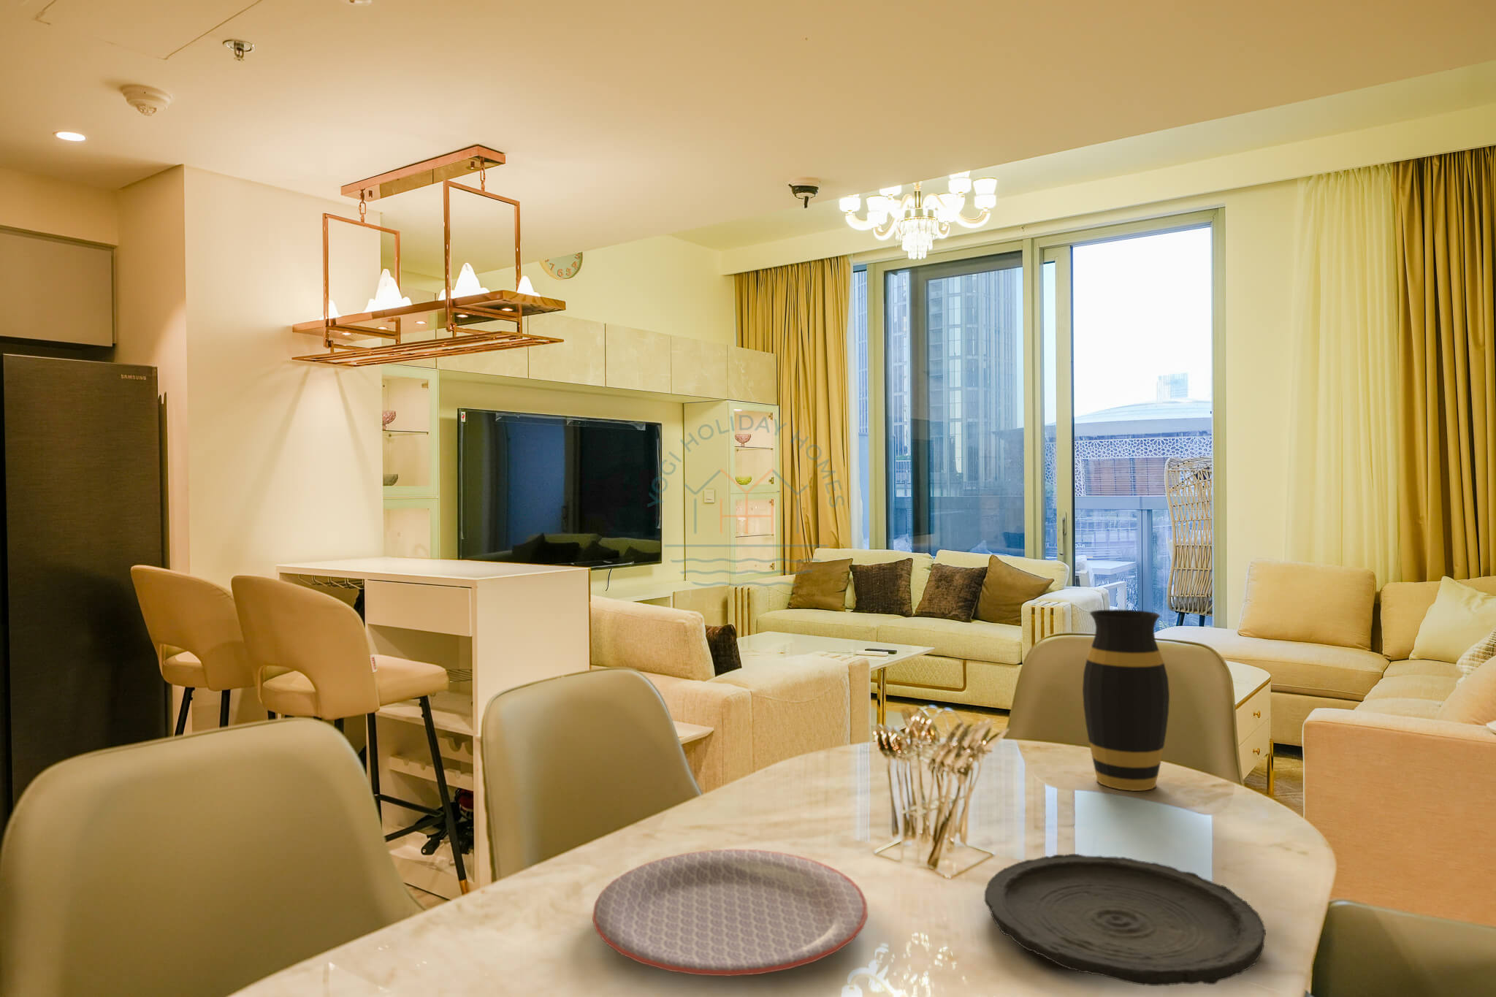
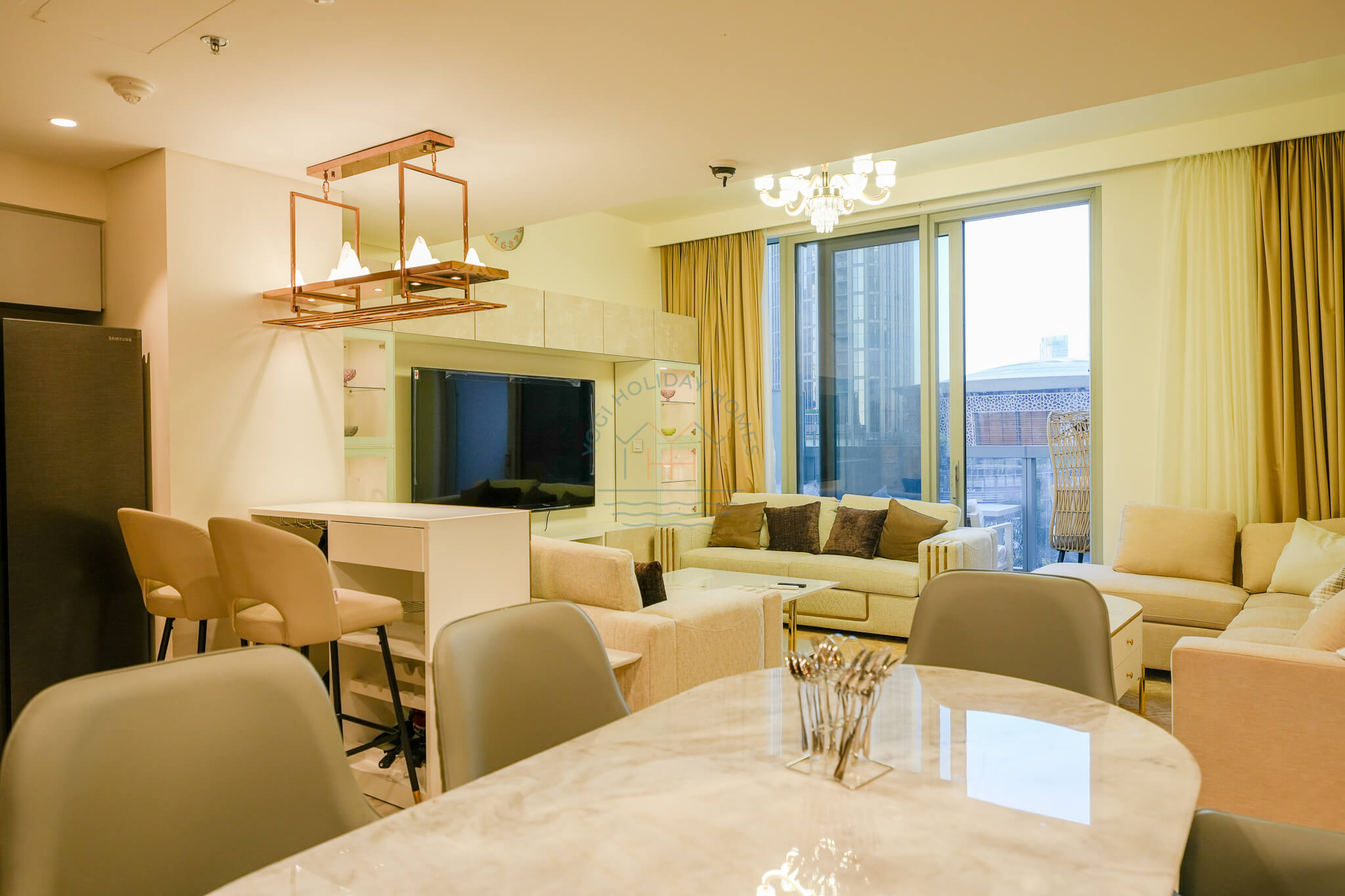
- plate [592,849,869,977]
- vase [1082,609,1170,792]
- plate [984,853,1267,987]
